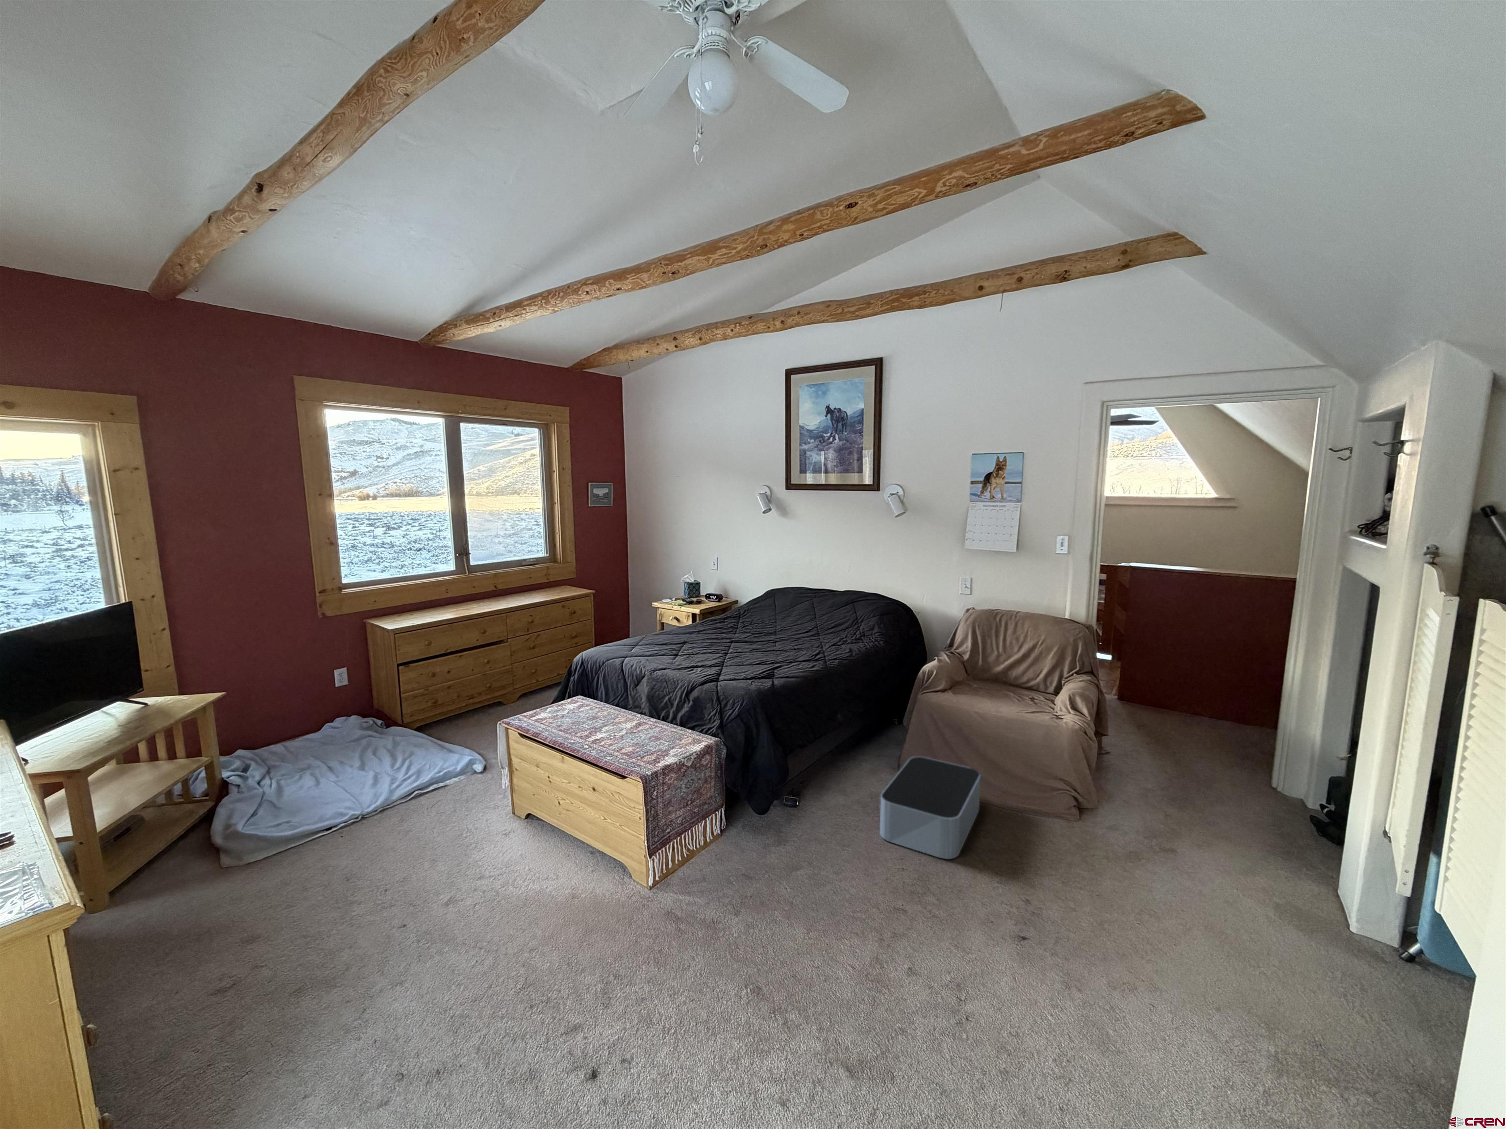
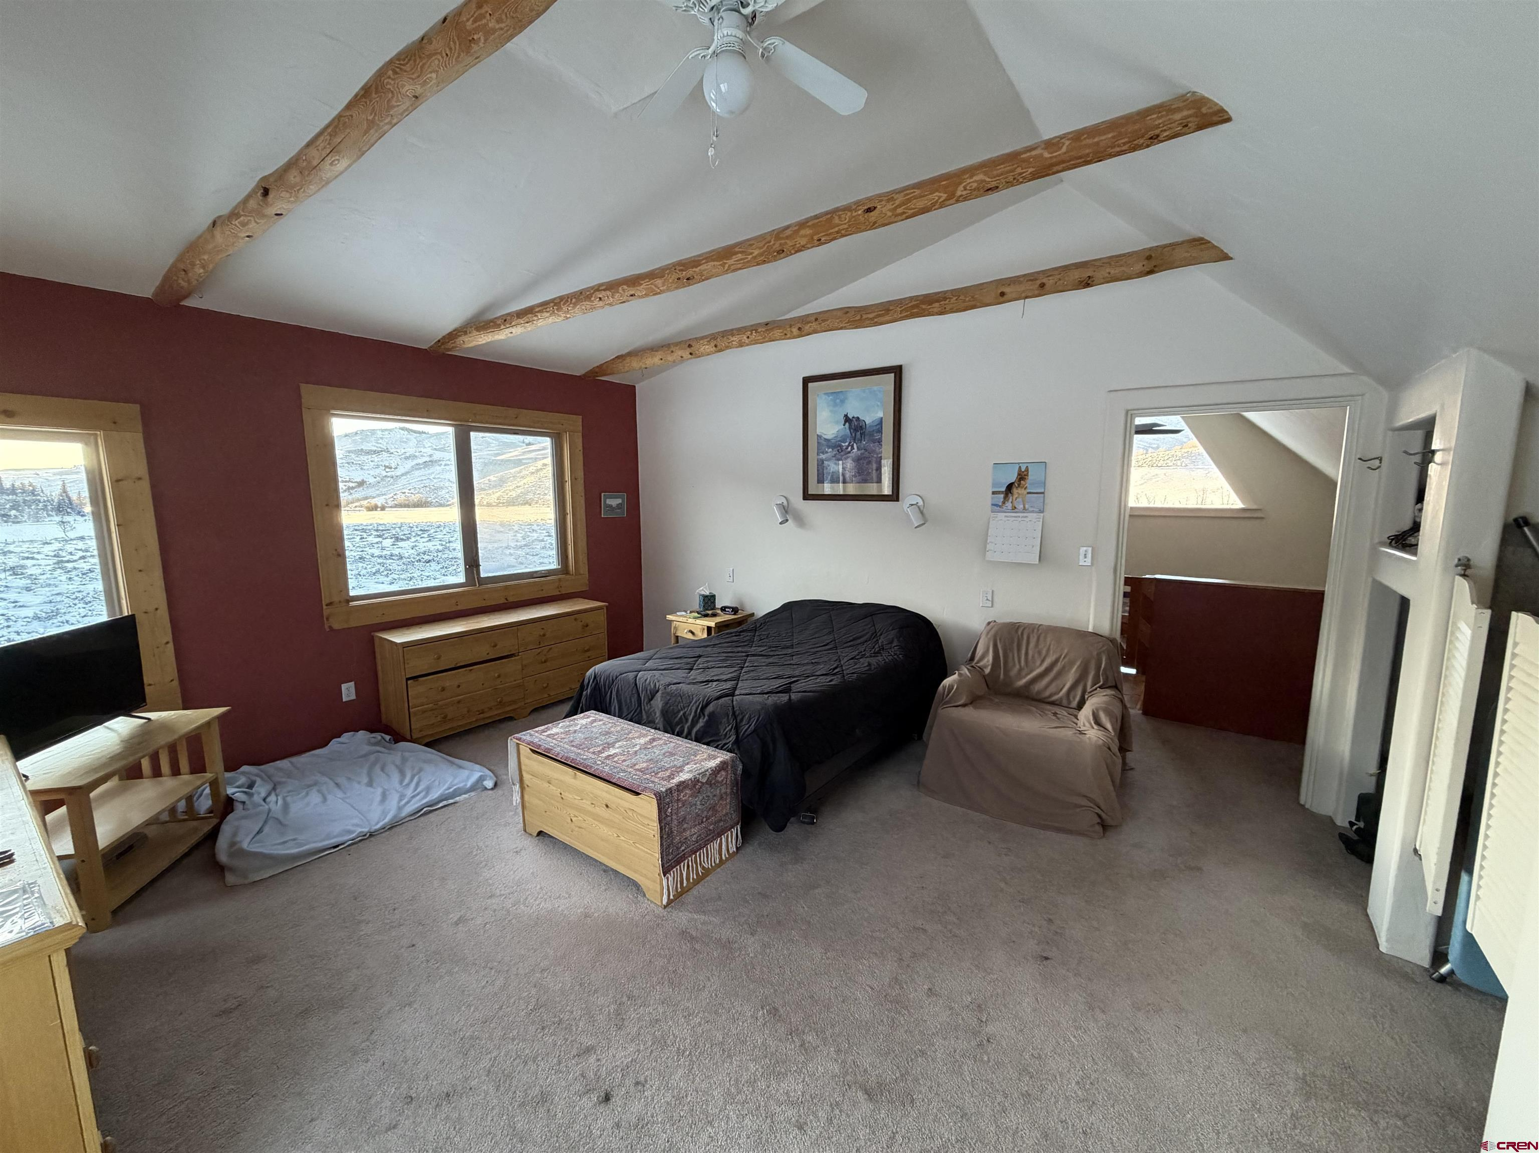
- storage bin [880,757,981,860]
